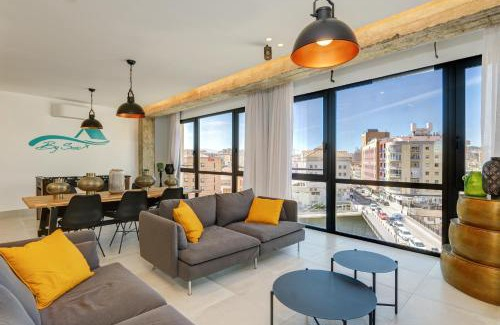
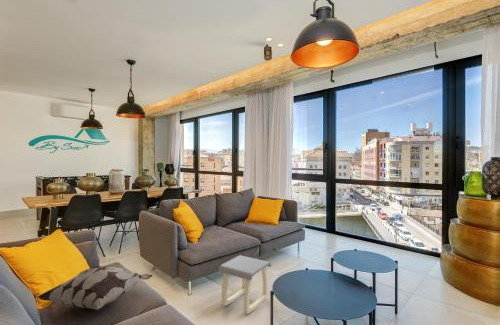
+ decorative pillow [36,266,153,311]
+ stool [217,254,272,315]
